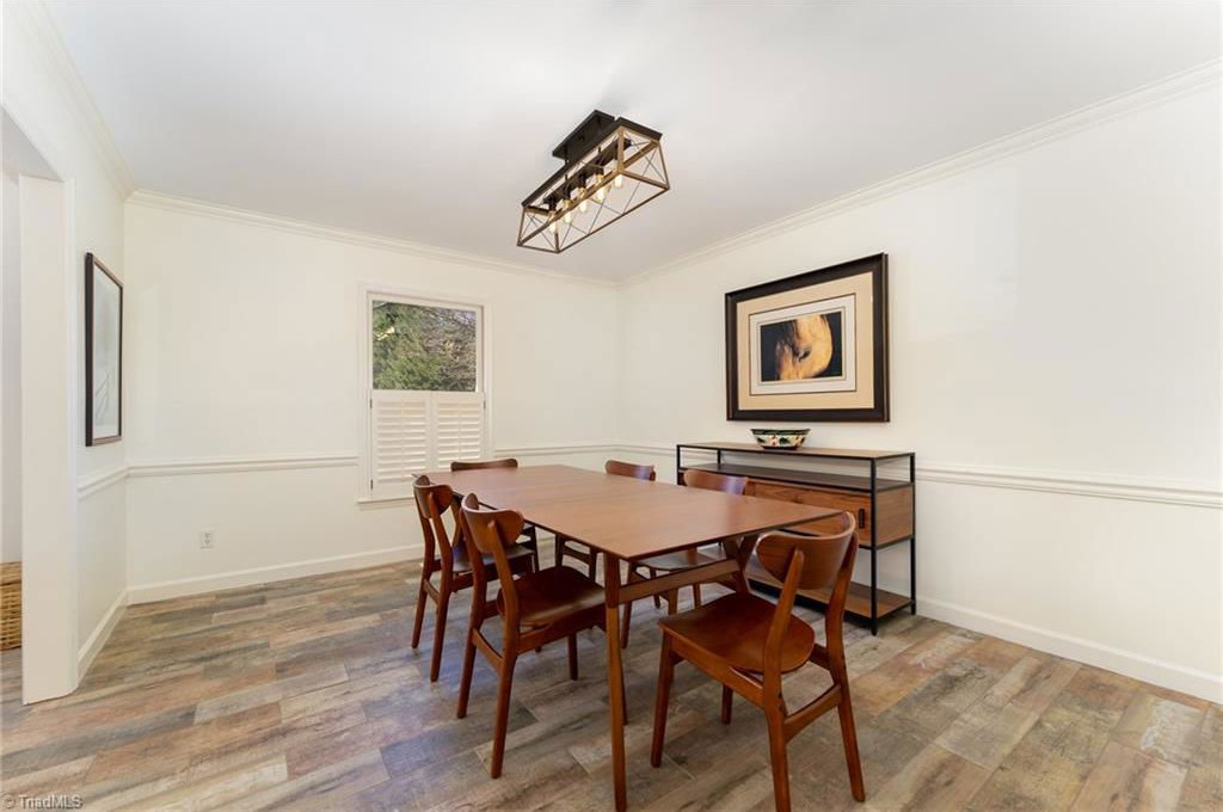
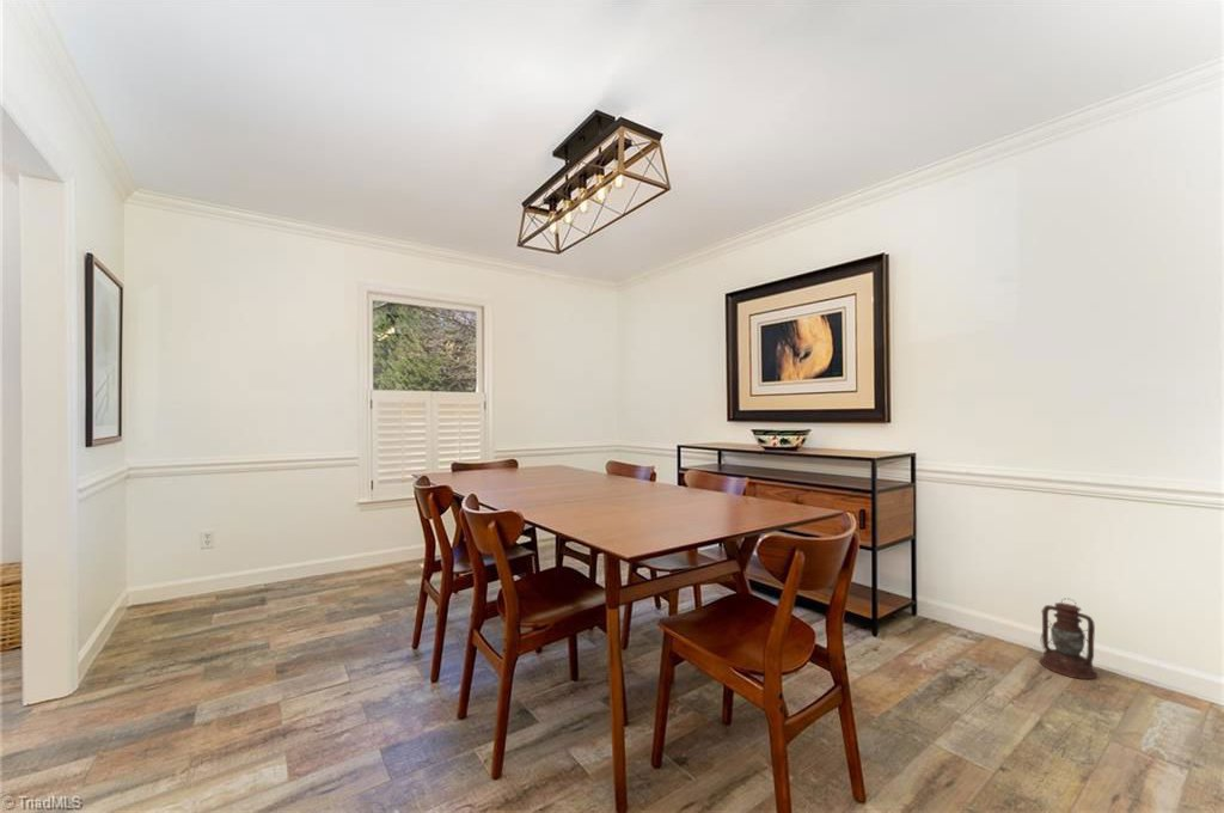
+ lantern [1039,598,1098,680]
